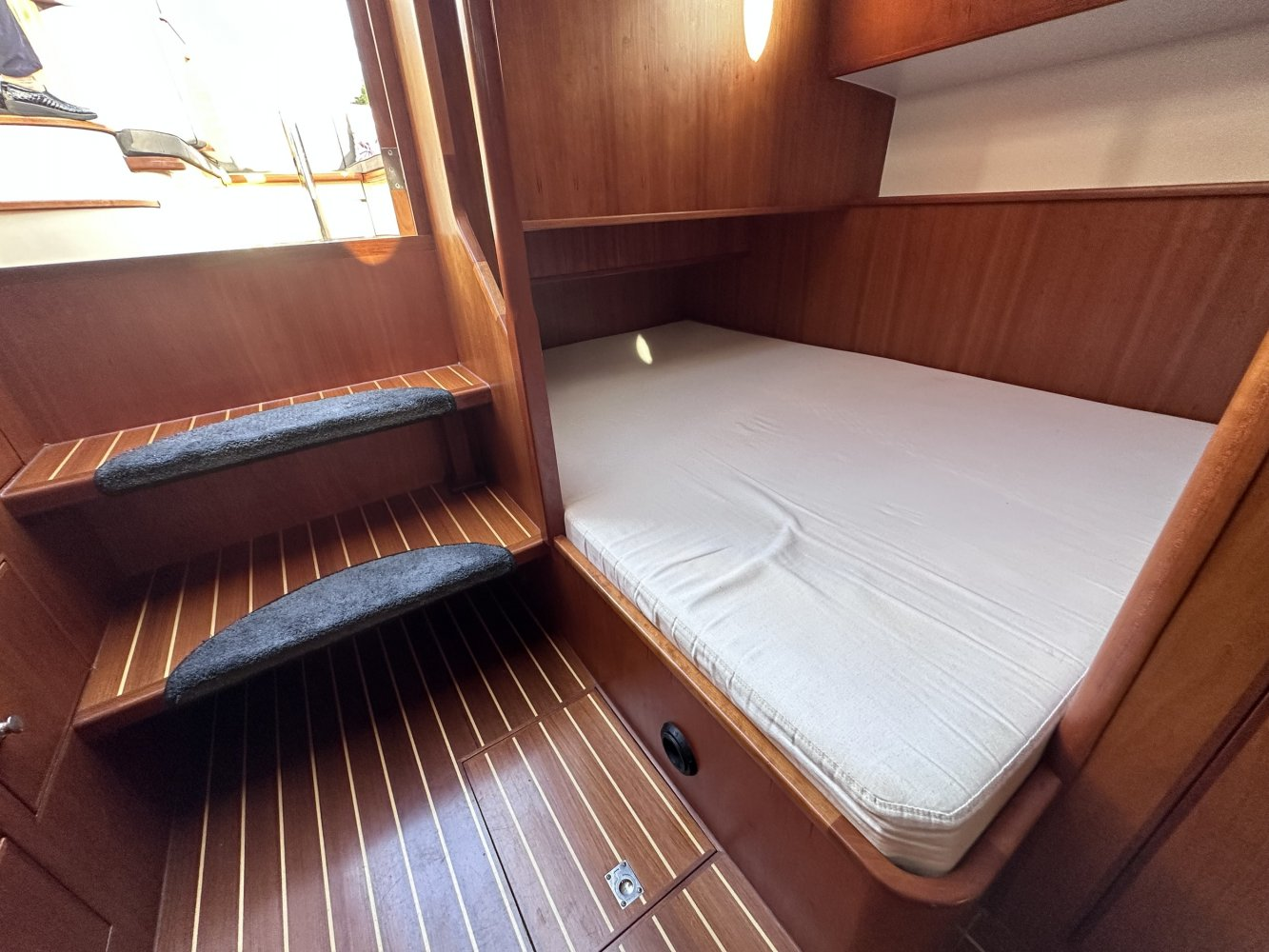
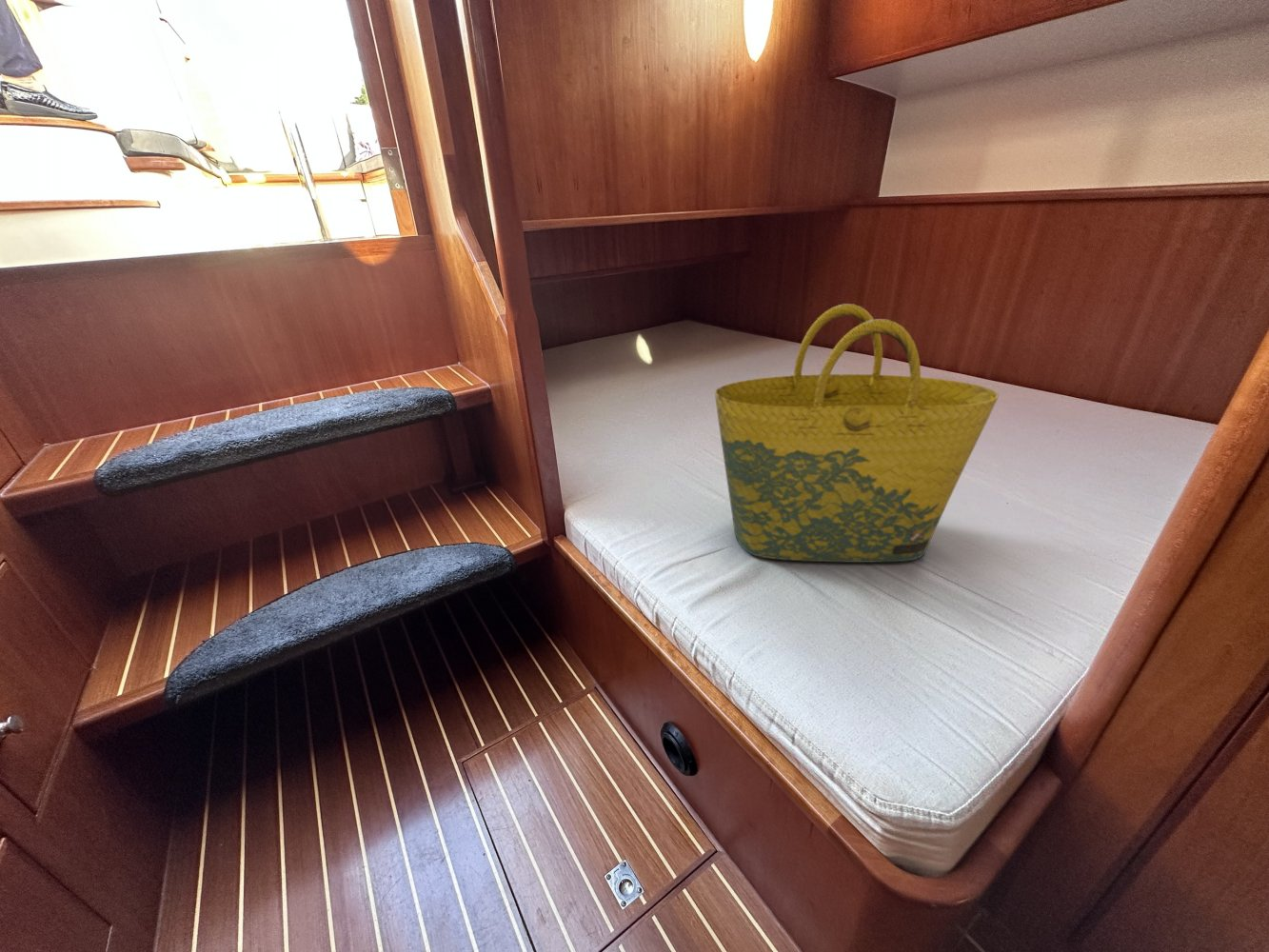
+ tote bag [714,303,1000,564]
